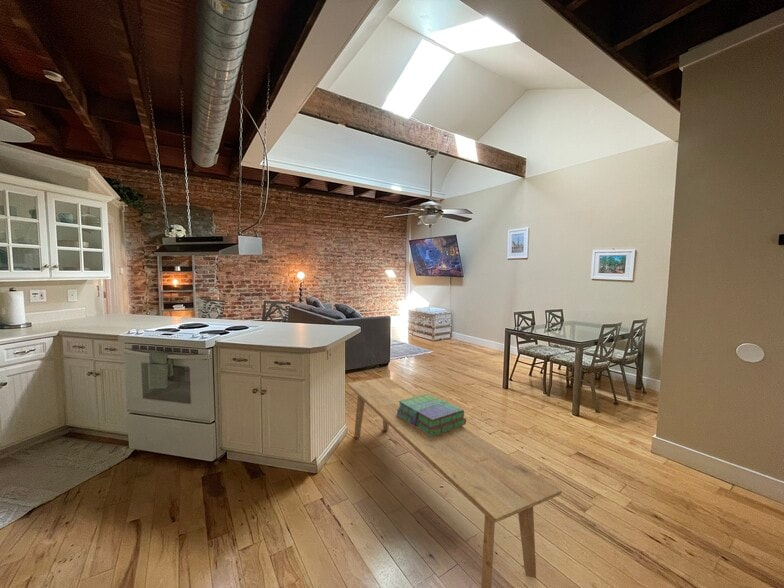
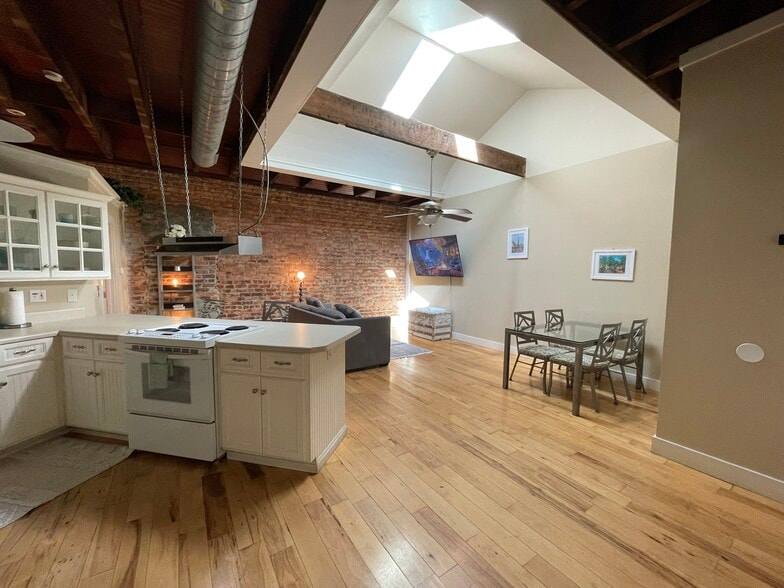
- stack of books [396,393,467,437]
- bench [346,376,563,588]
